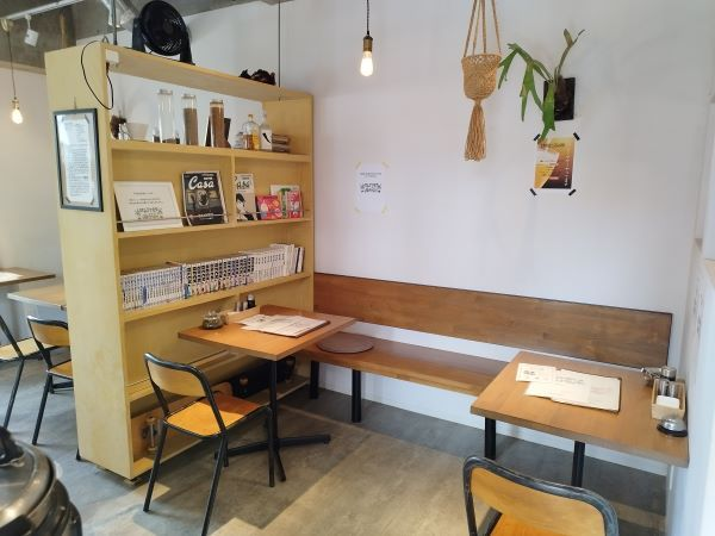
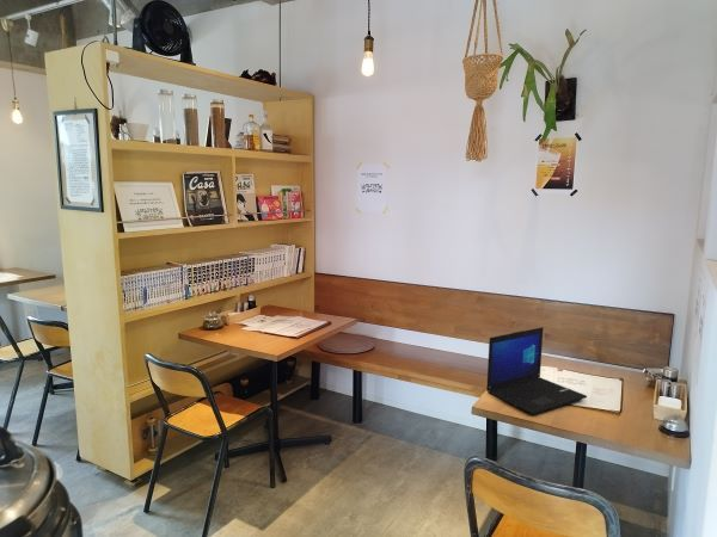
+ laptop [485,326,588,416]
